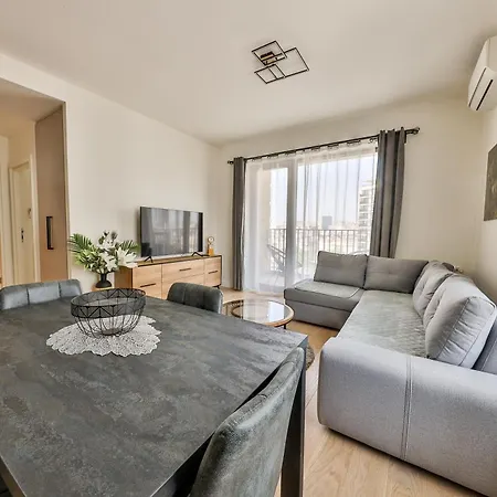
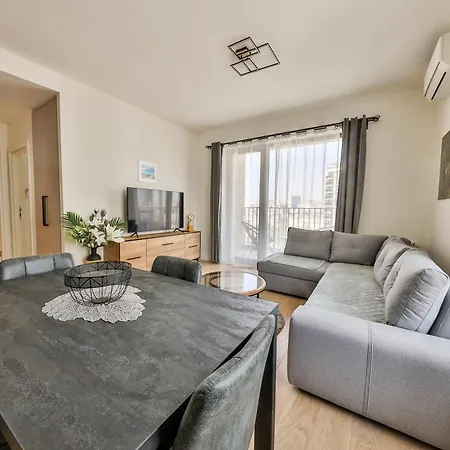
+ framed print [137,159,158,185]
